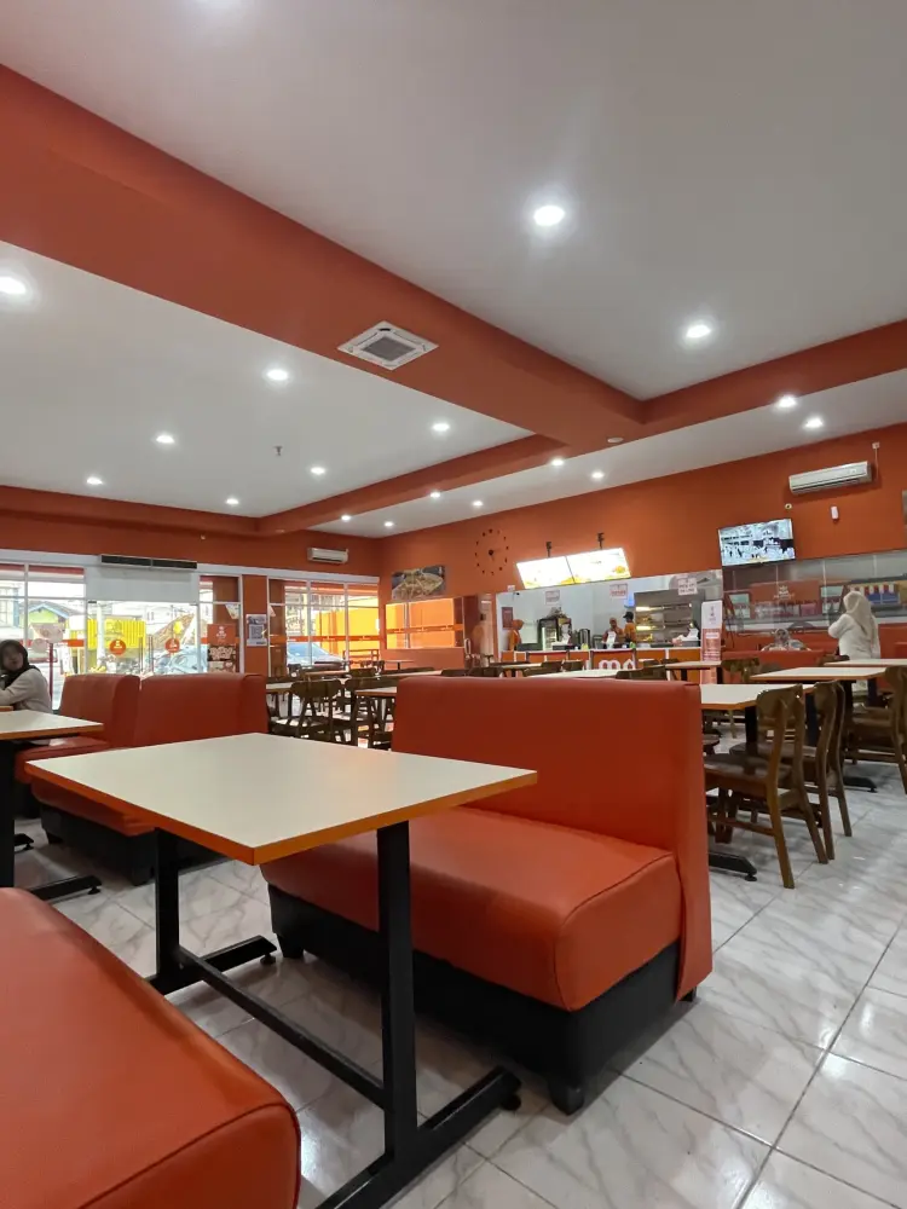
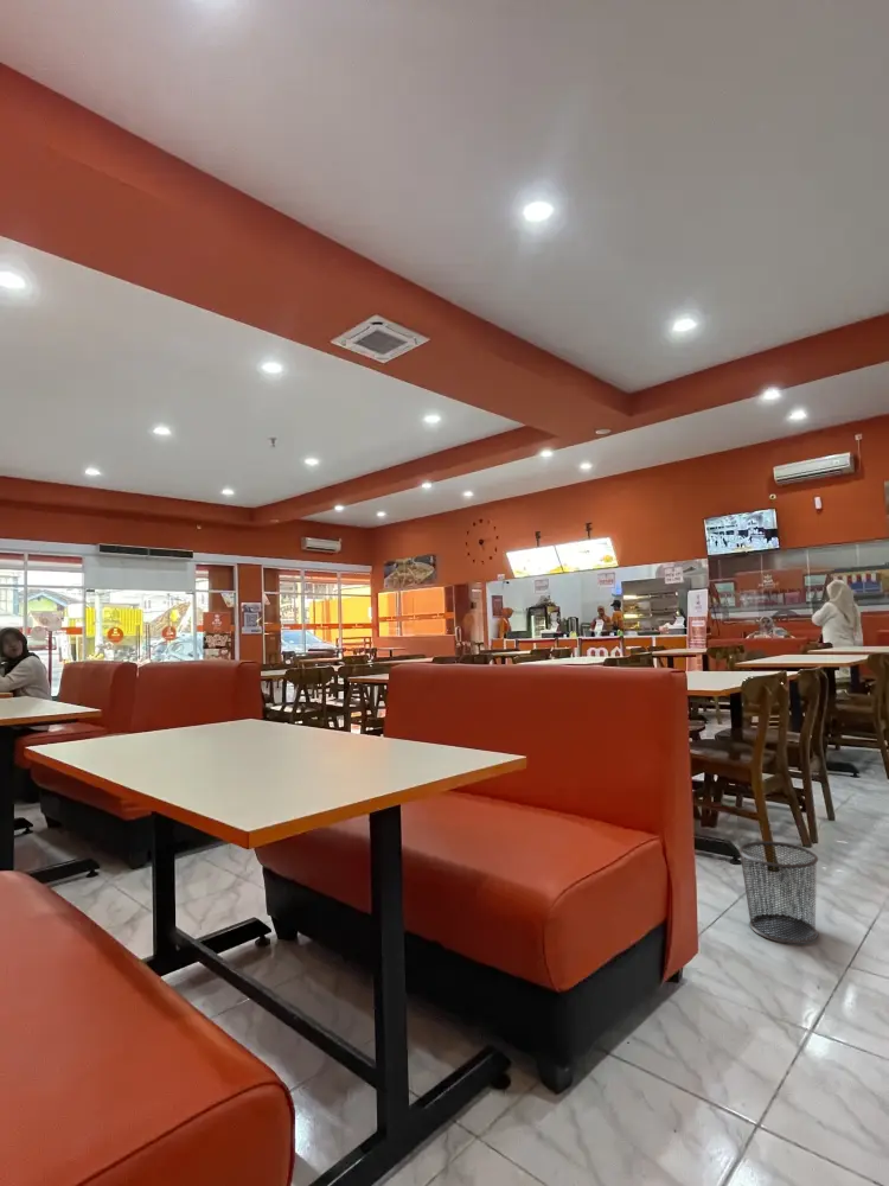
+ waste bin [737,840,819,945]
